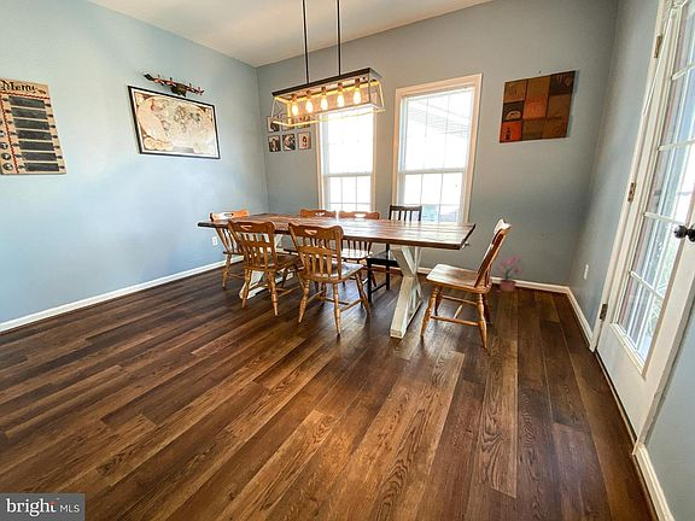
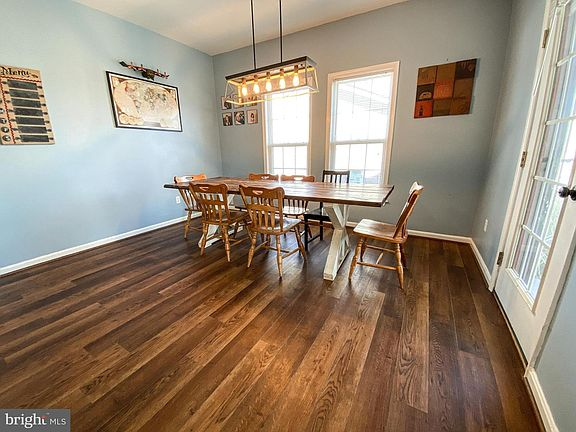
- potted plant [493,256,525,293]
